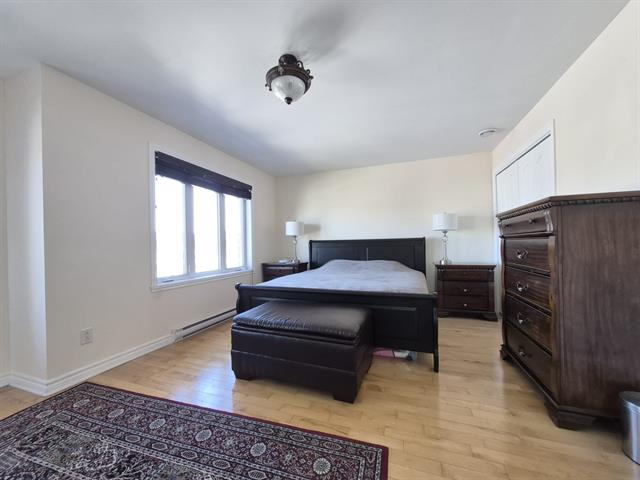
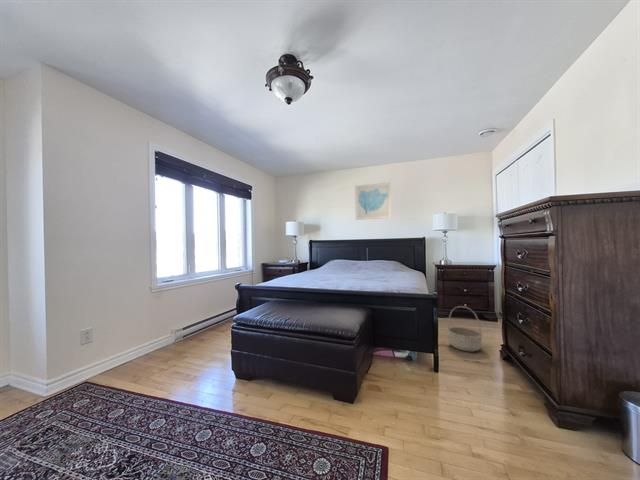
+ wall art [354,181,392,221]
+ basket [446,305,484,353]
